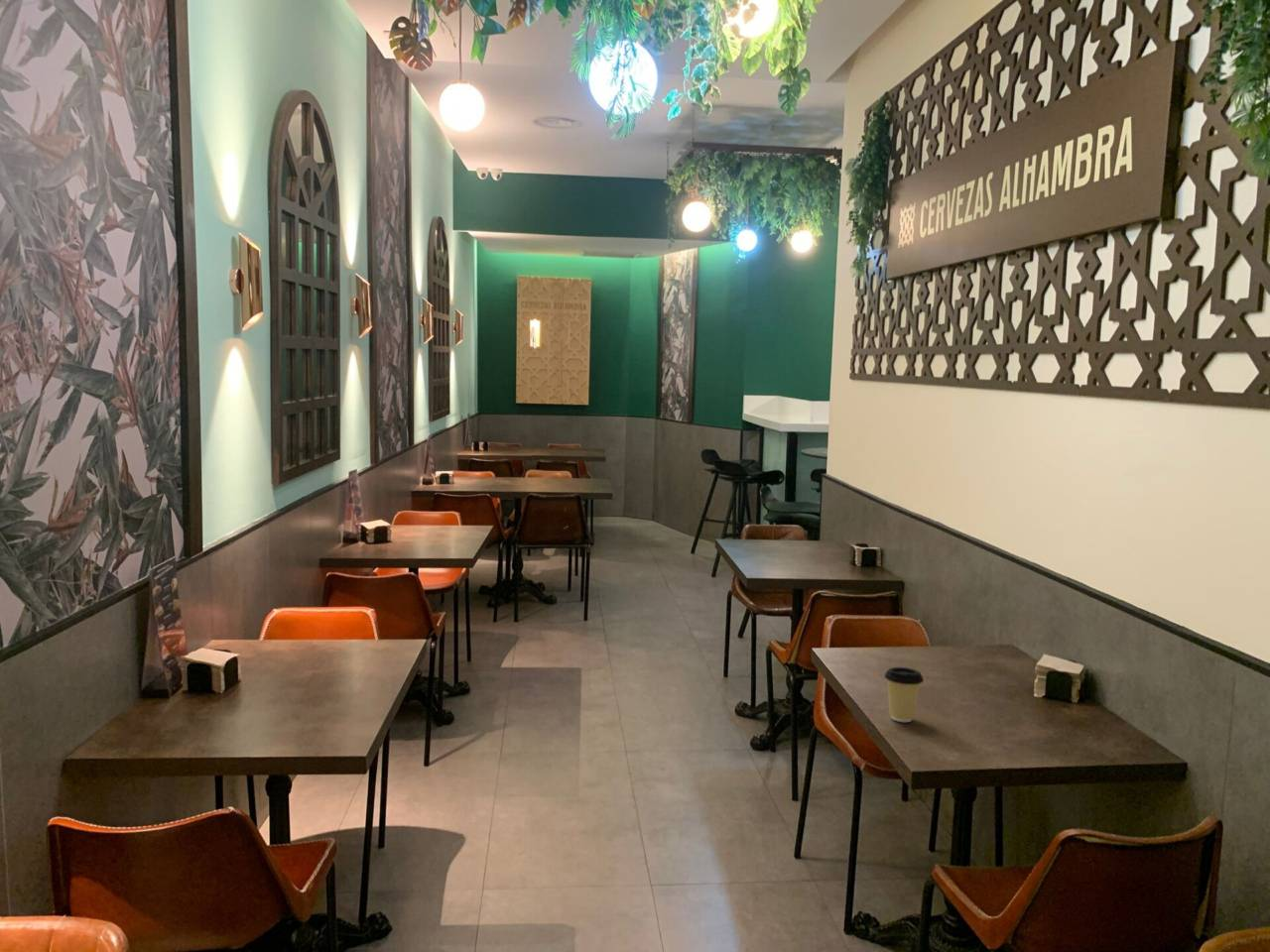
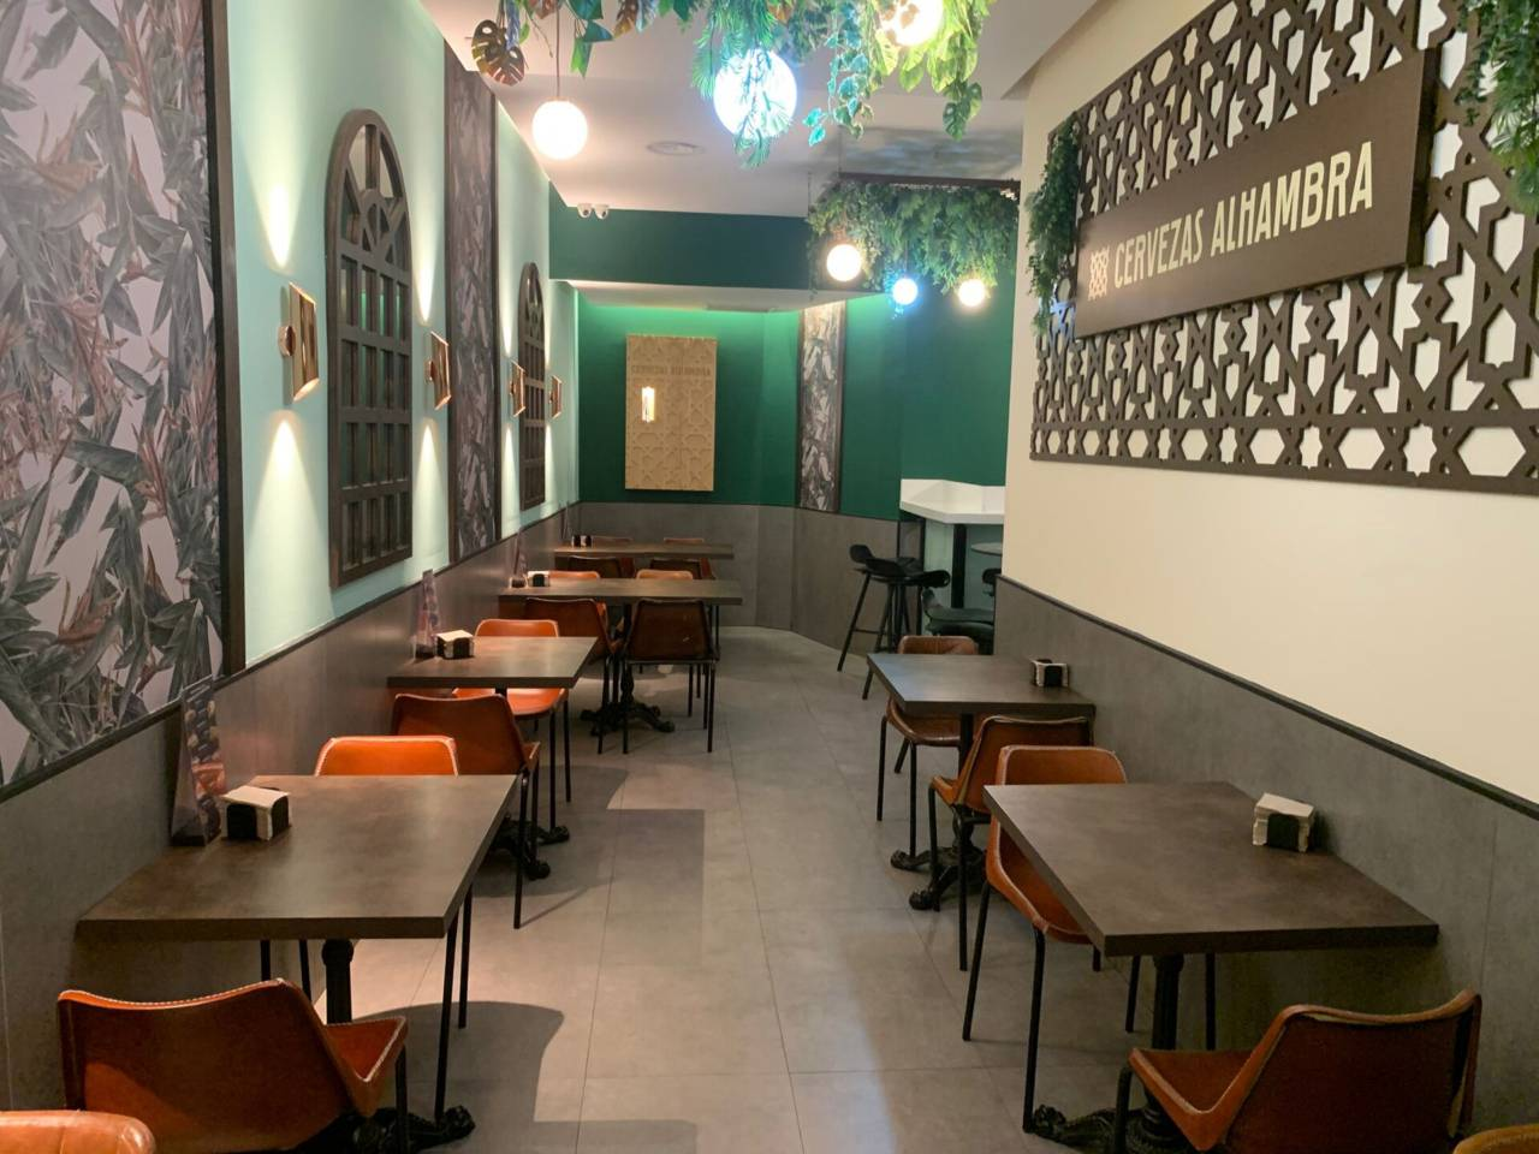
- coffee cup [883,666,925,723]
